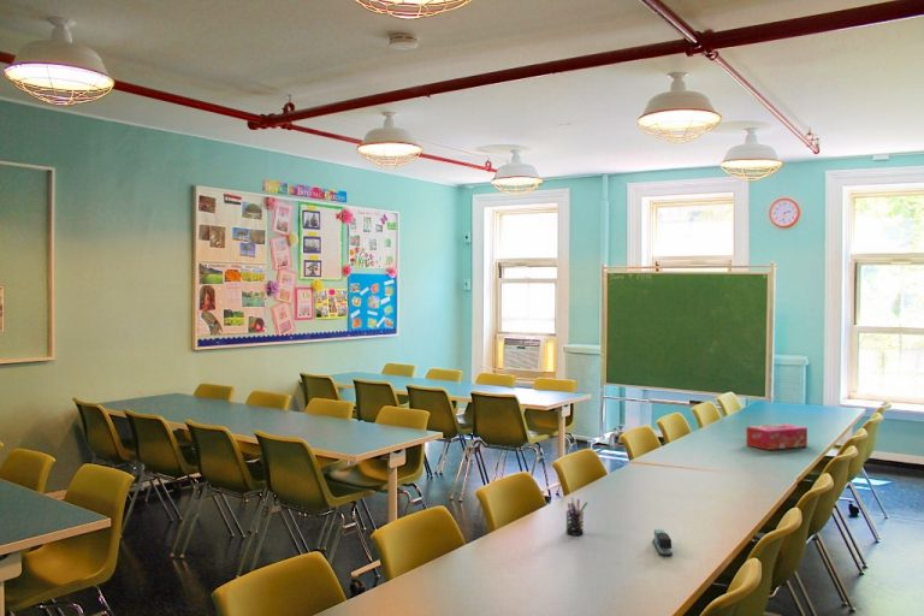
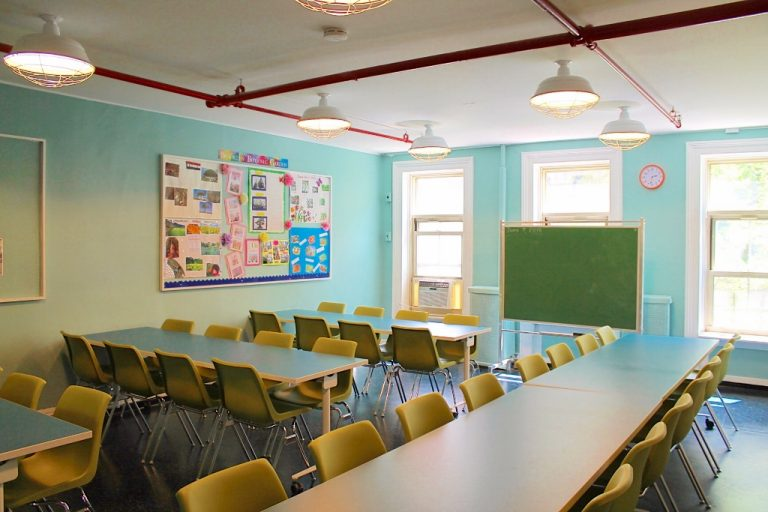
- pen holder [564,497,588,537]
- stapler [651,528,674,557]
- tissue box [745,422,808,451]
